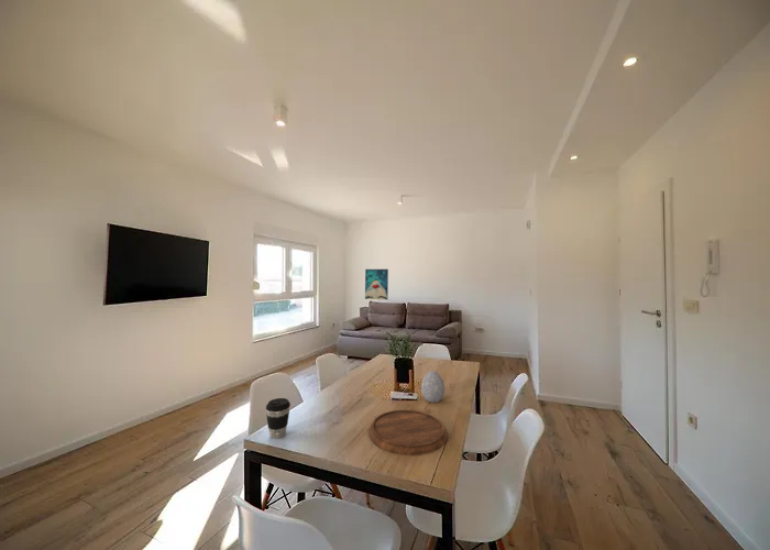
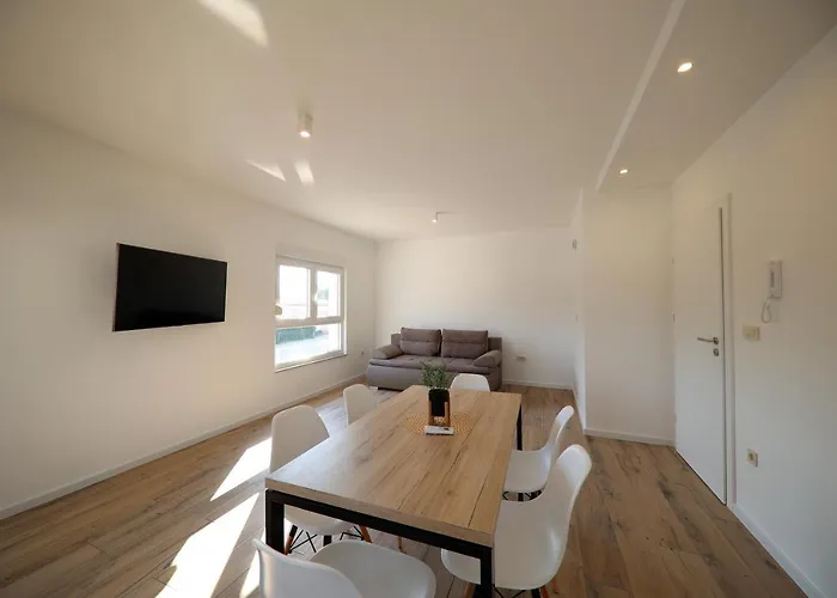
- coffee cup [265,397,292,440]
- wall art [364,268,389,301]
- cutting board [367,409,448,457]
- decorative egg [420,370,446,404]
